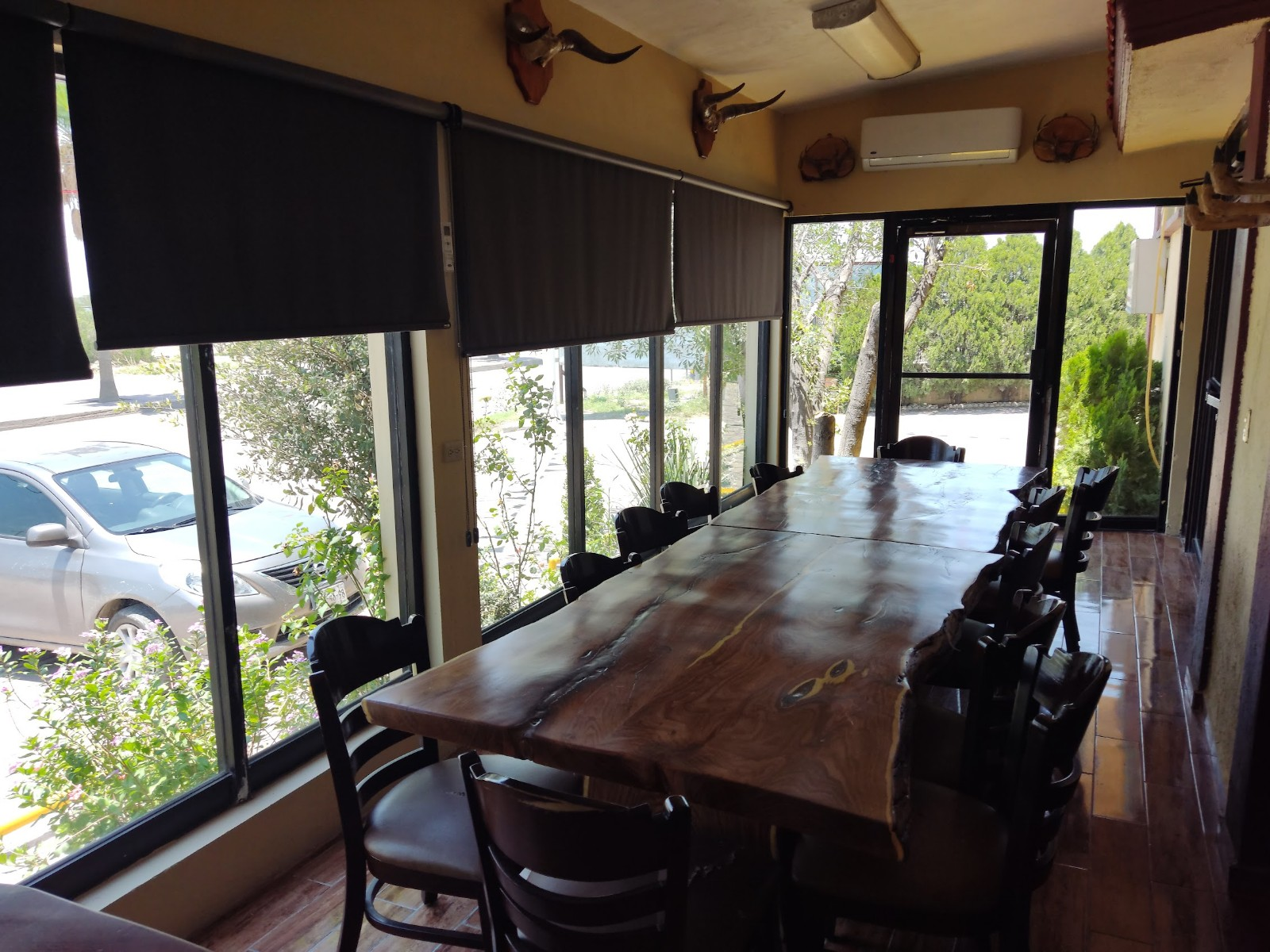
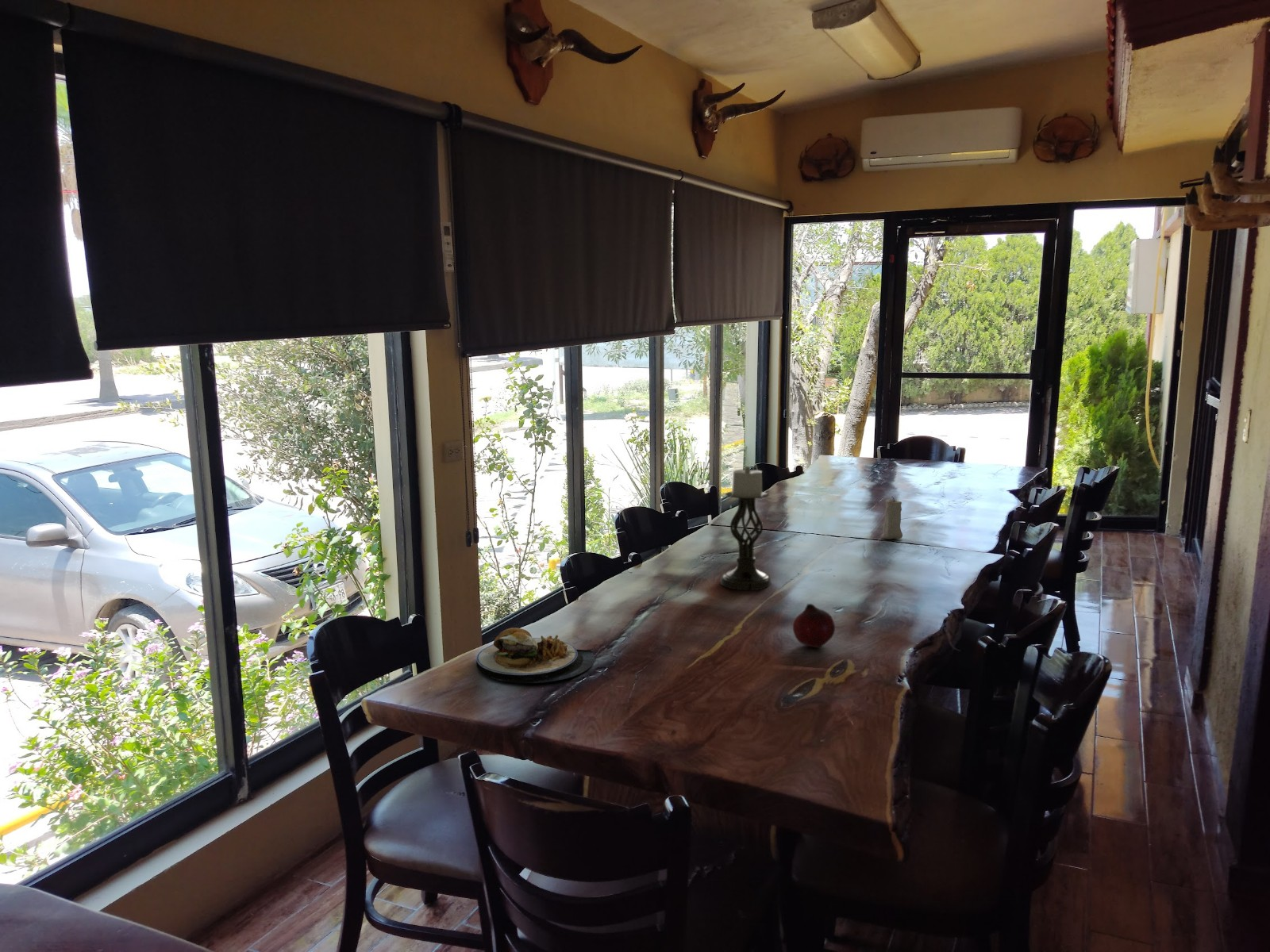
+ candle holder [720,466,772,591]
+ fruit [792,603,836,649]
+ candle [880,496,903,540]
+ plate [475,627,596,684]
